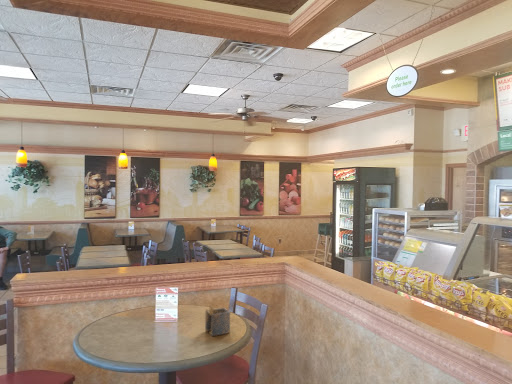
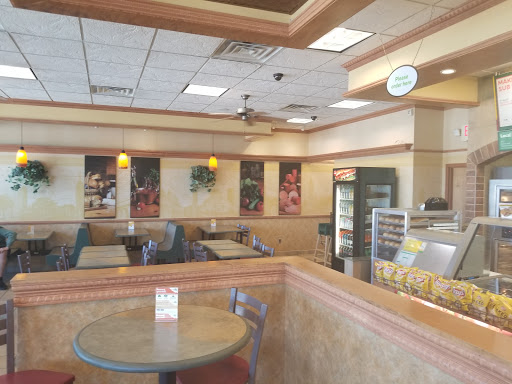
- napkin holder [204,304,231,337]
